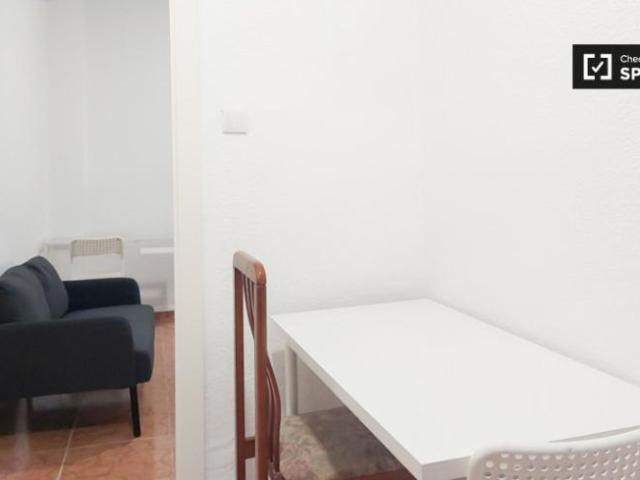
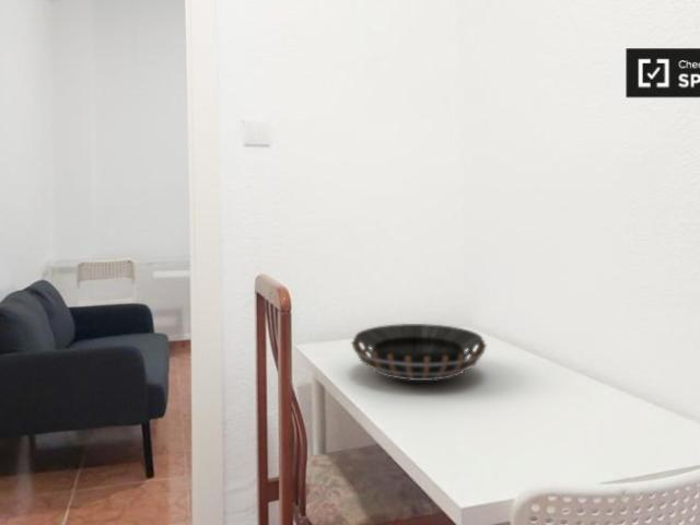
+ decorative bowl [350,323,488,382]
